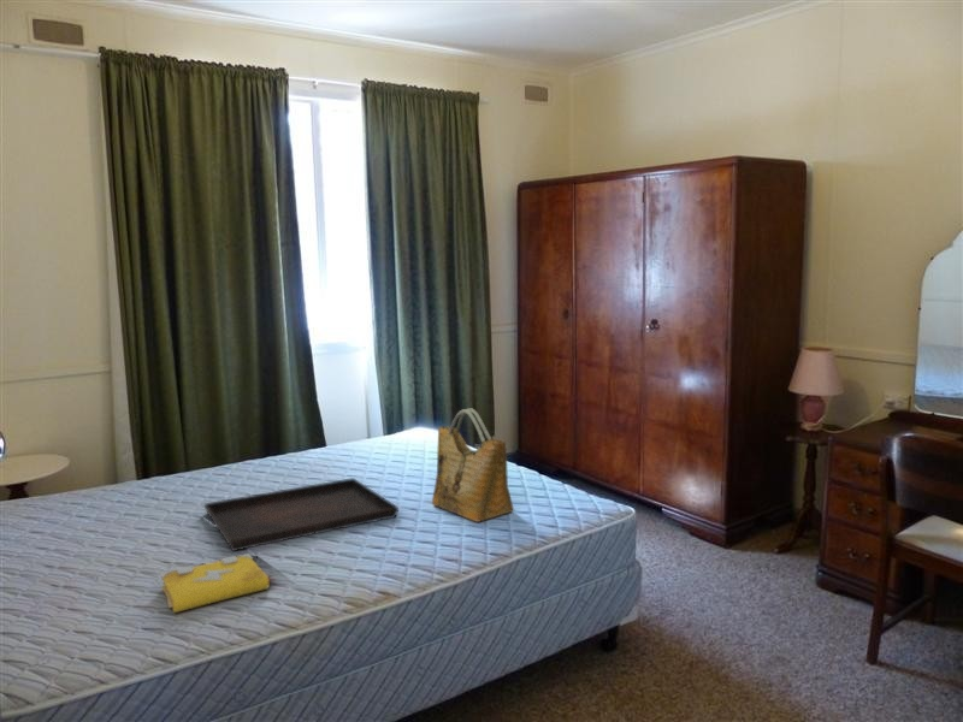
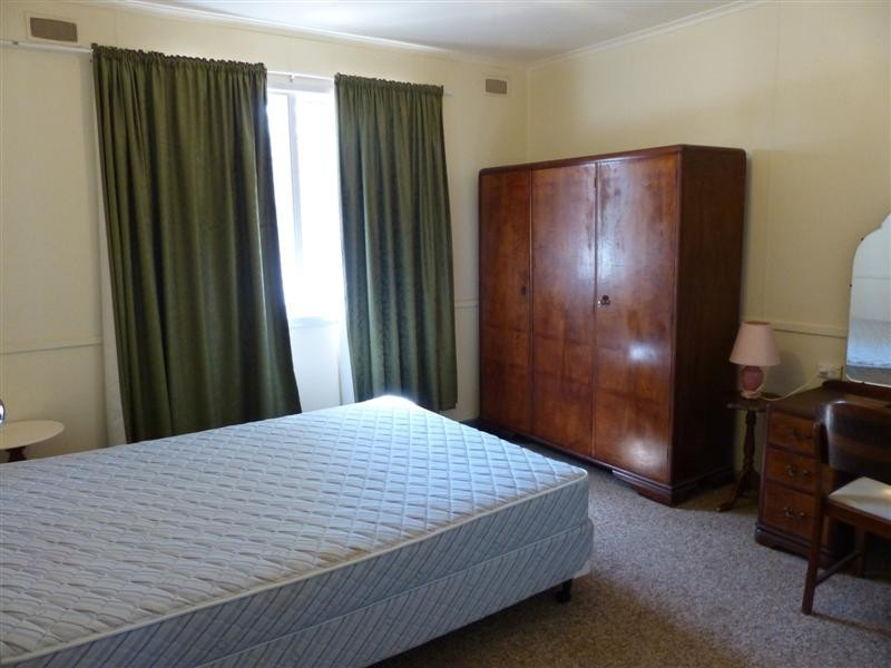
- serving tray [203,477,400,552]
- spell book [159,552,276,614]
- grocery bag [431,407,515,523]
